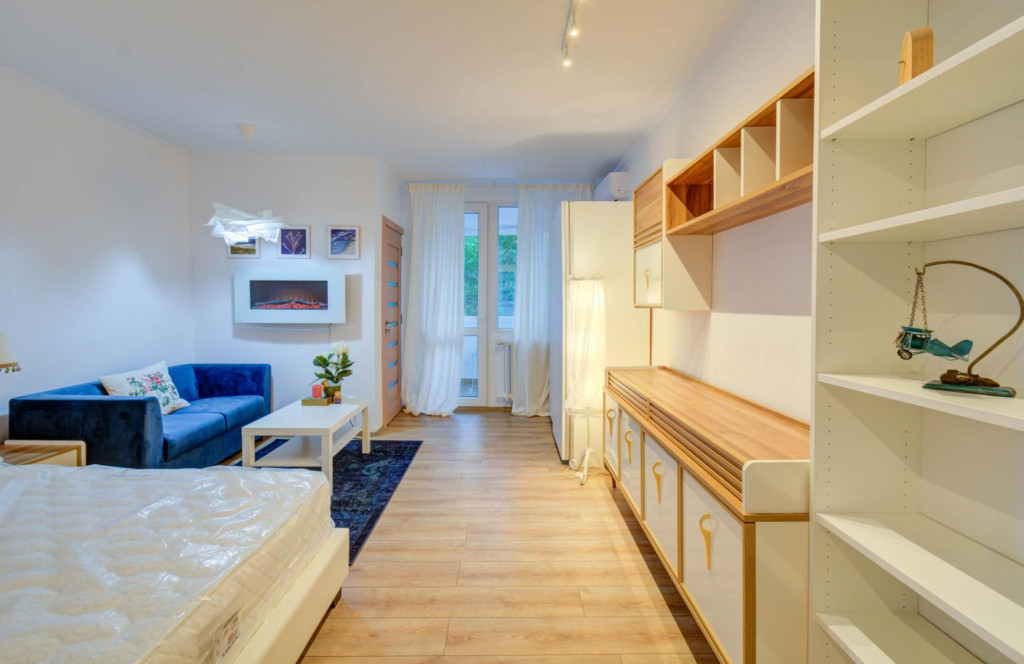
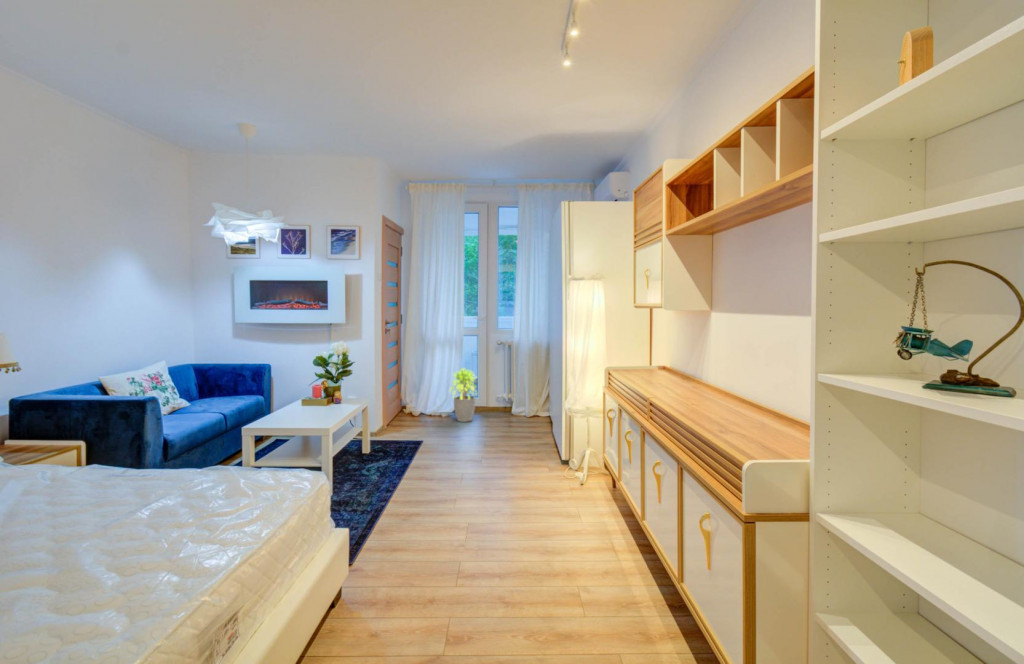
+ potted plant [447,366,479,423]
